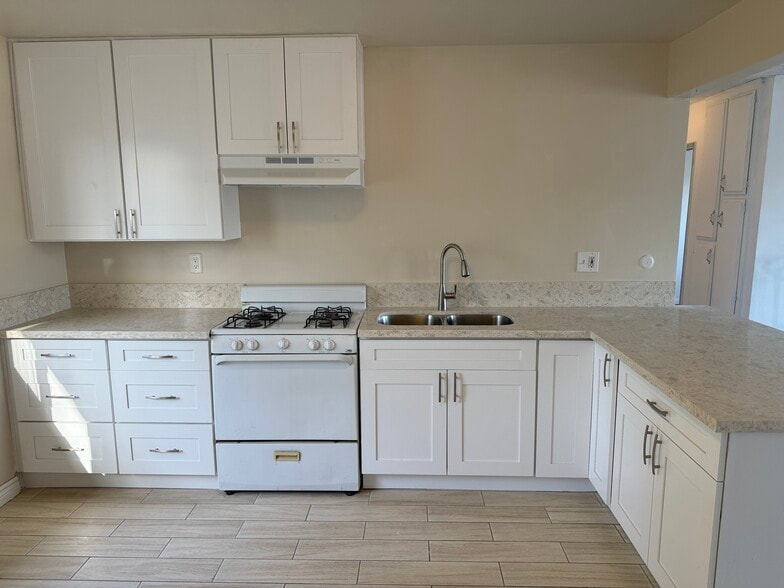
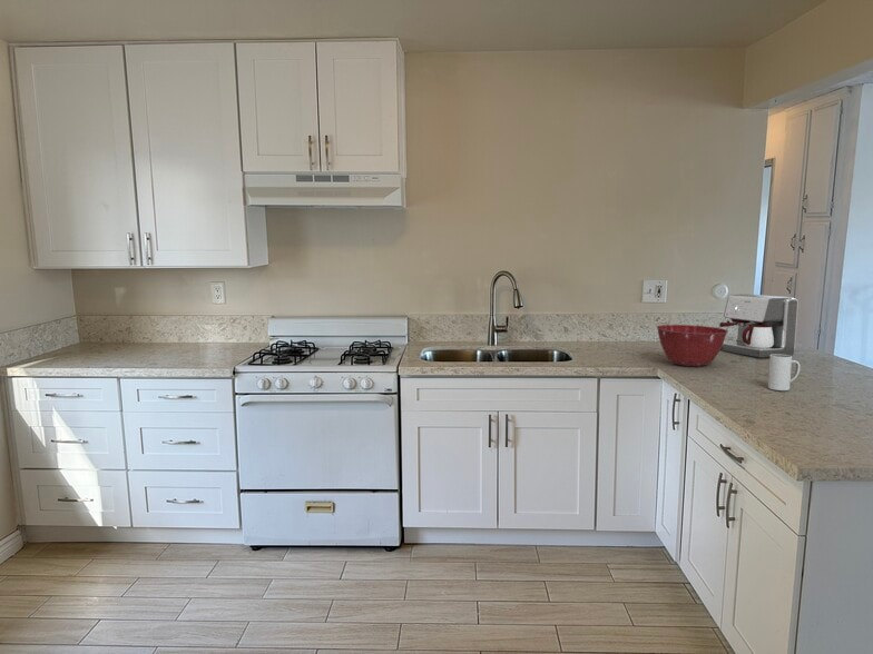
+ coffee maker [718,293,800,358]
+ mixing bowl [656,324,729,367]
+ mug [767,354,801,392]
